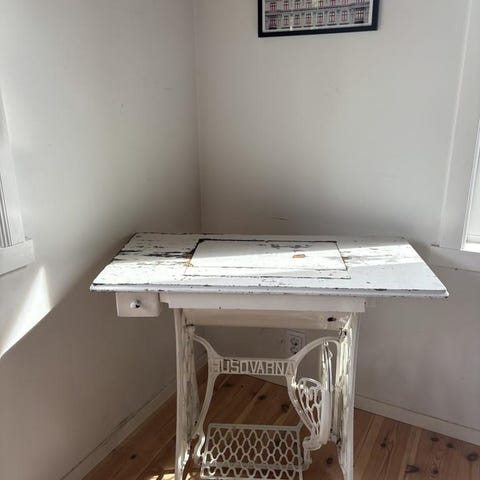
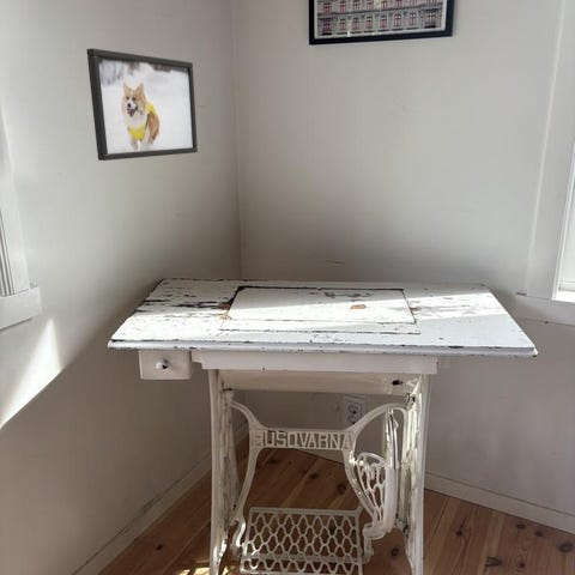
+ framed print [85,47,199,162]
